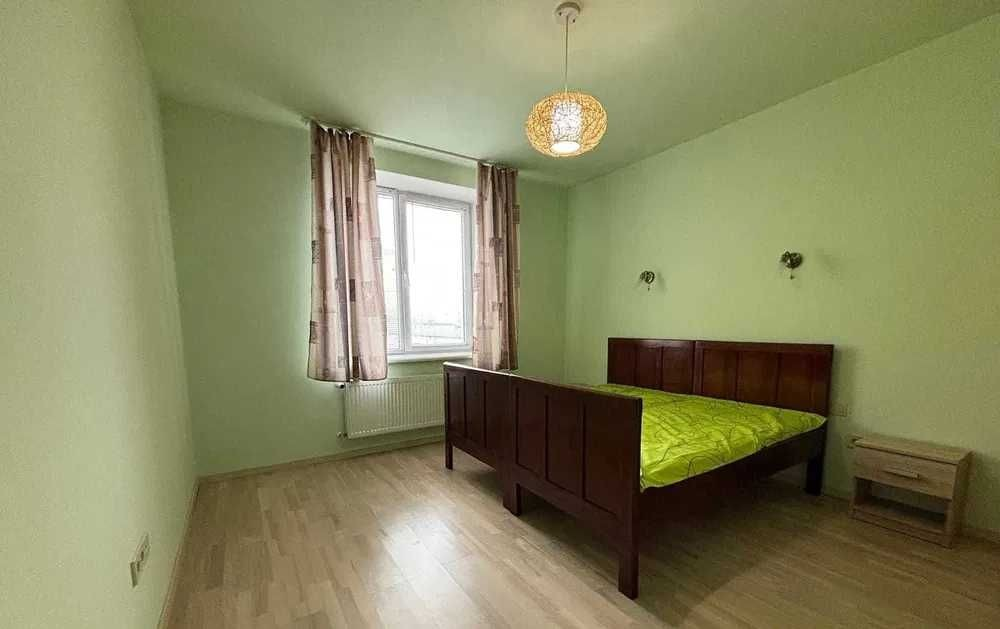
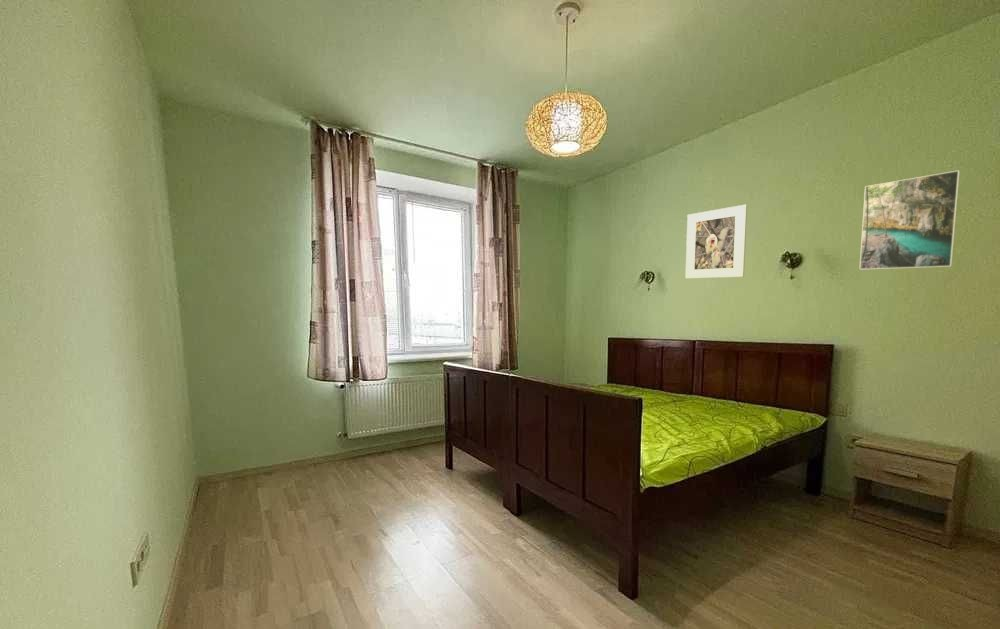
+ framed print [858,169,961,271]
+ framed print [685,204,748,279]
